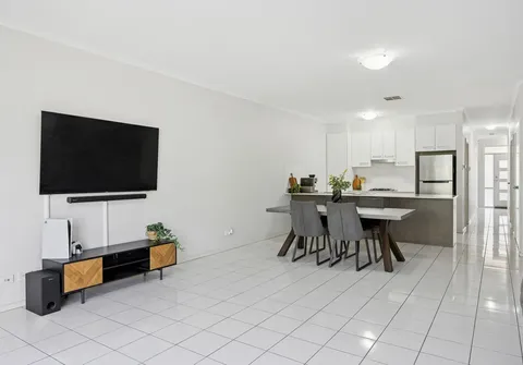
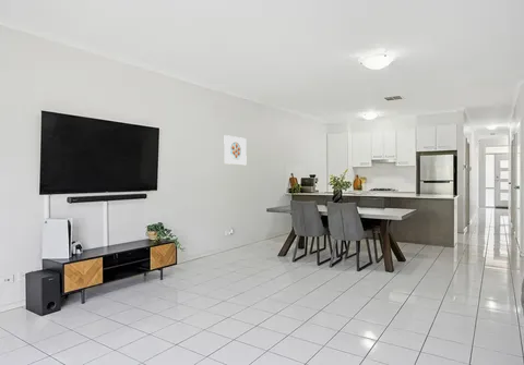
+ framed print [223,134,248,166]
